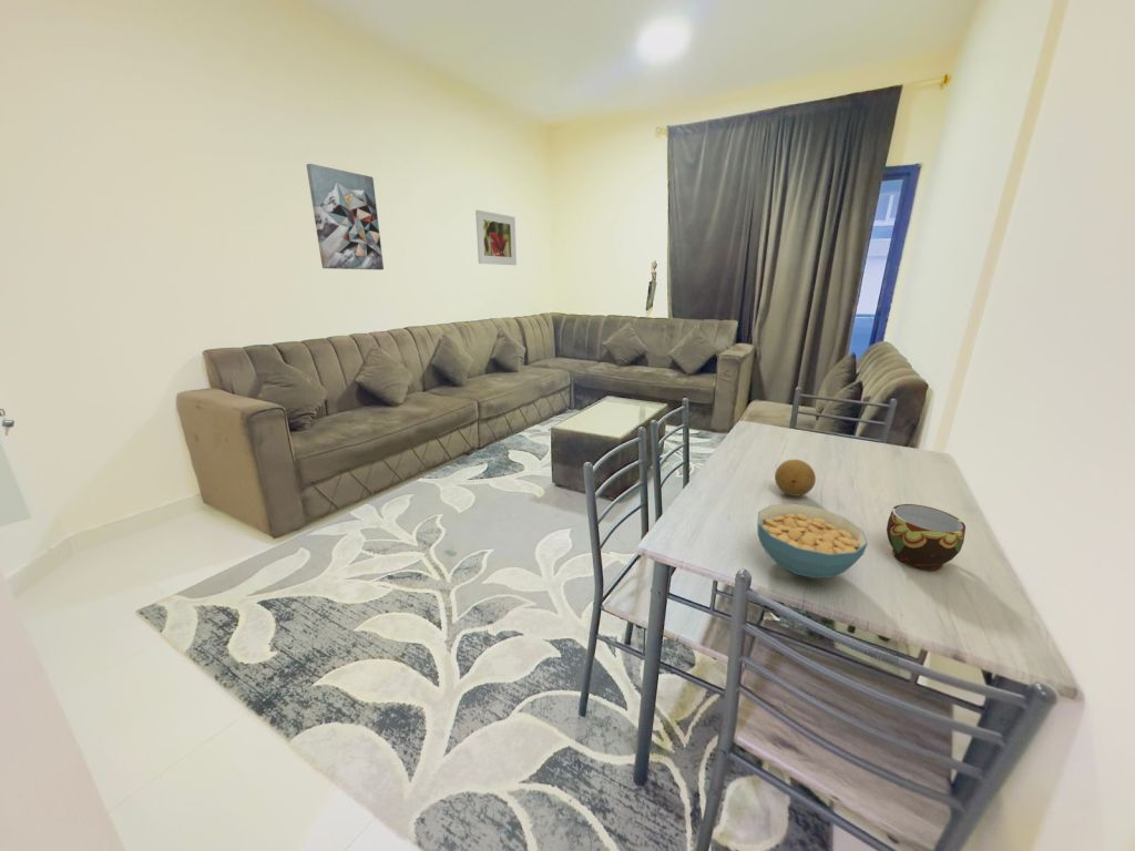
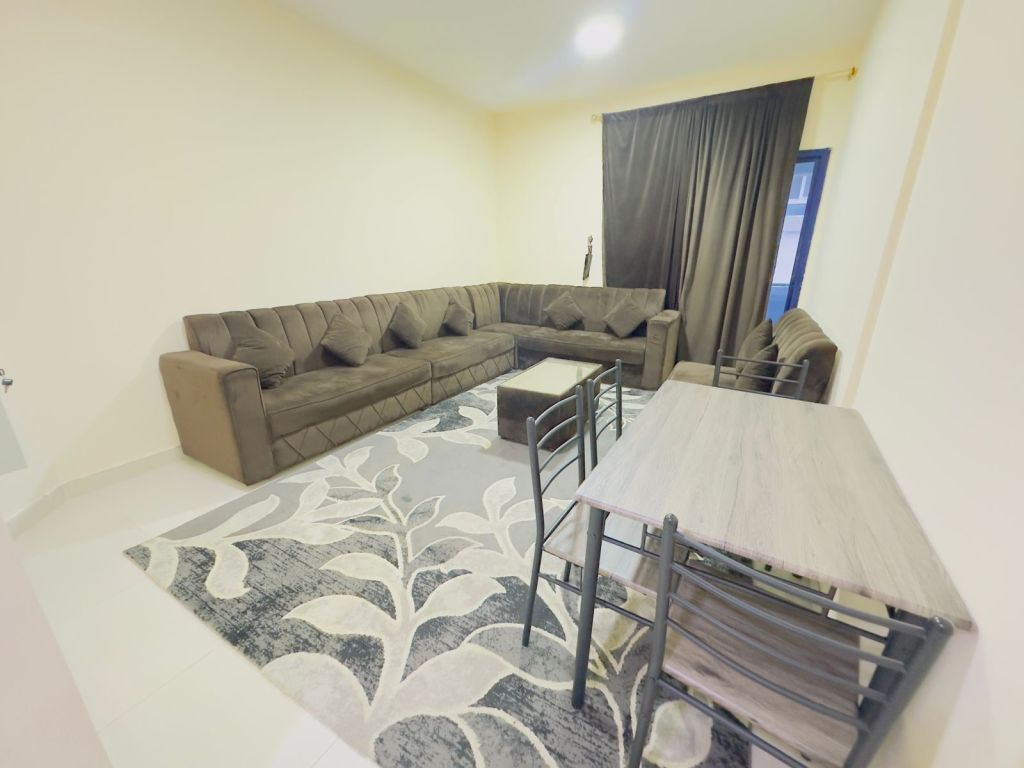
- cup [886,503,967,572]
- cereal bowl [757,503,869,580]
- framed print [474,209,518,266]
- wall art [306,163,385,270]
- fruit [774,459,817,498]
